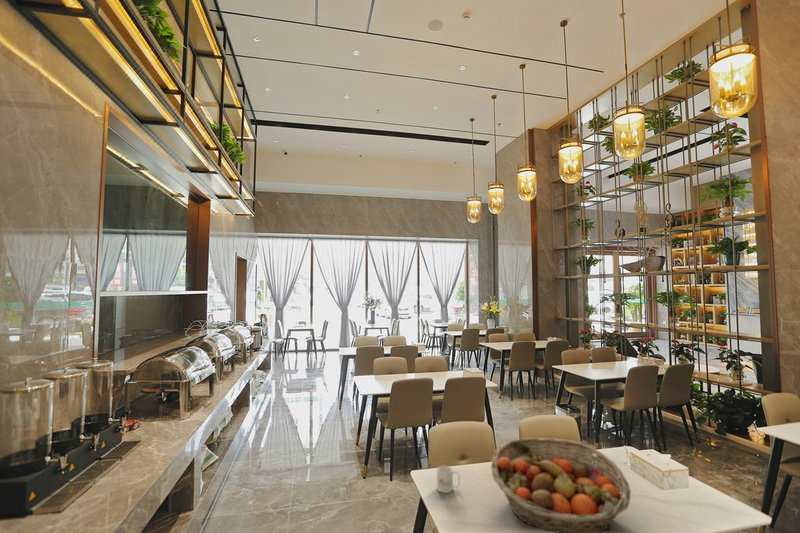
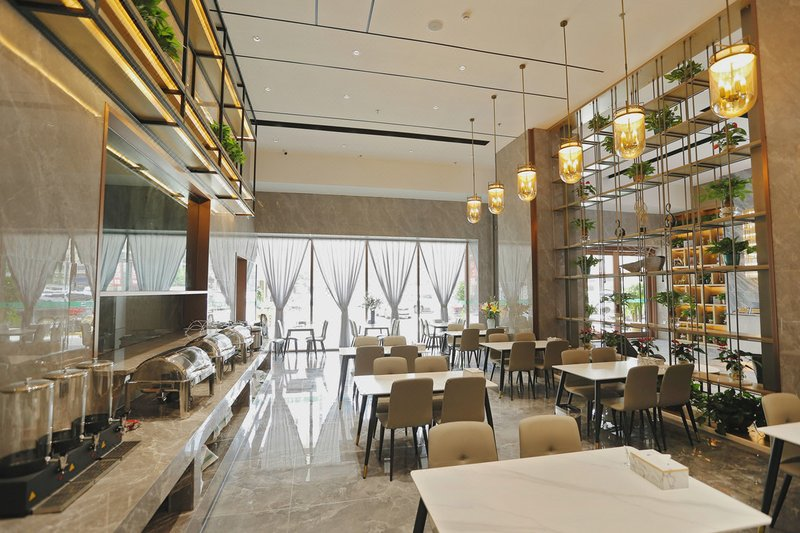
- fruit basket [490,437,632,533]
- mug [436,465,461,494]
